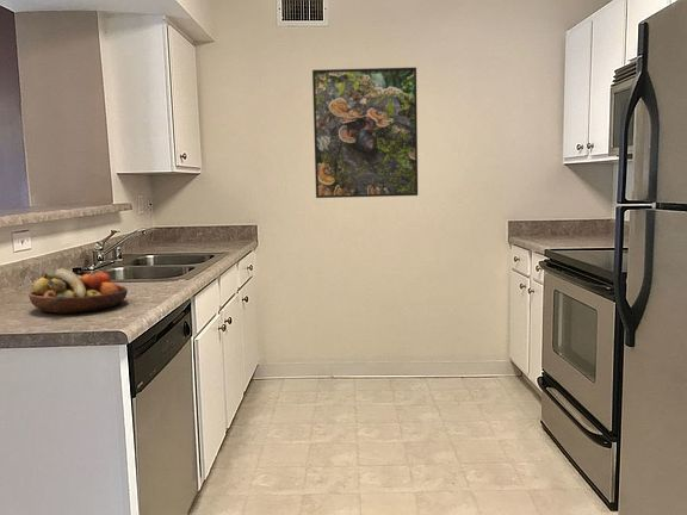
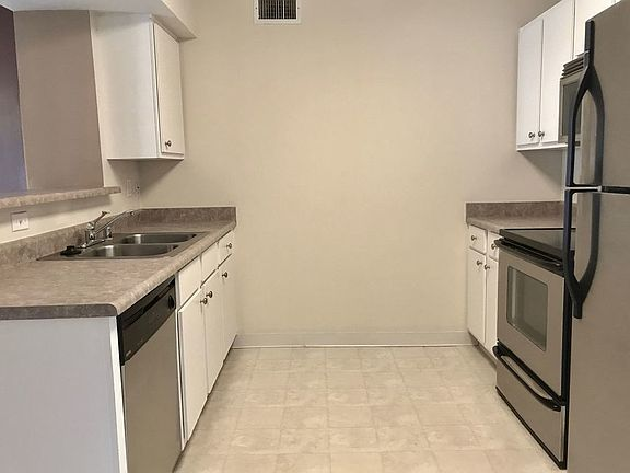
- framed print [311,66,419,199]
- fruit bowl [27,267,129,315]
